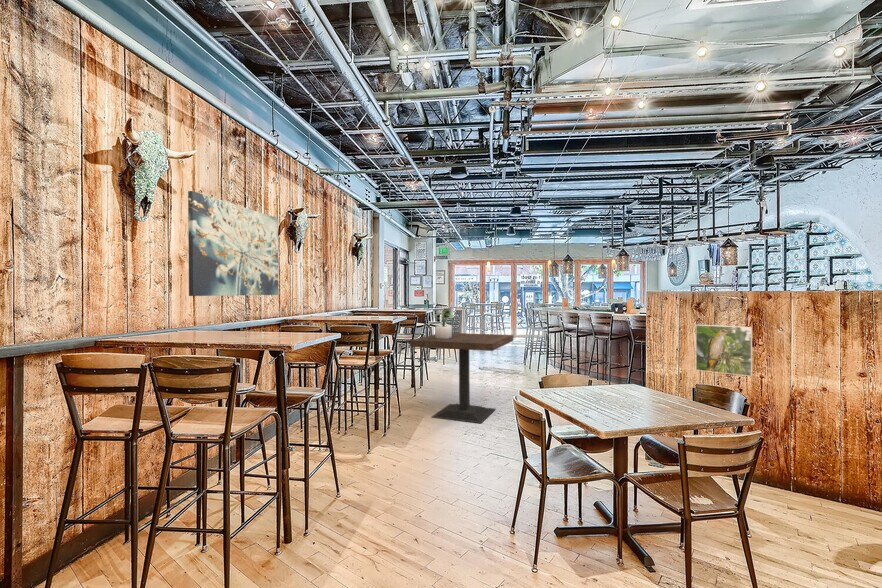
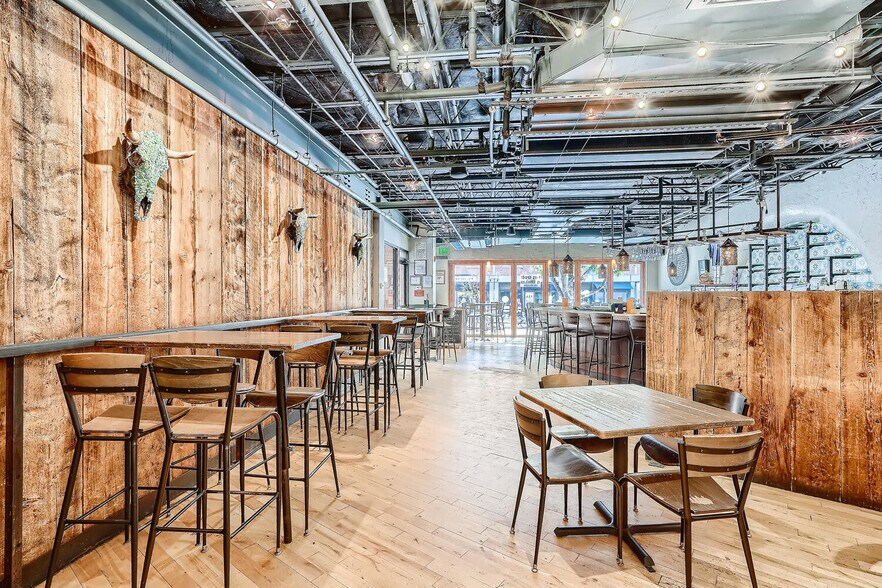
- dining table [409,332,514,425]
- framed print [695,324,753,377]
- wall art [187,190,279,297]
- potted plant [430,310,454,339]
